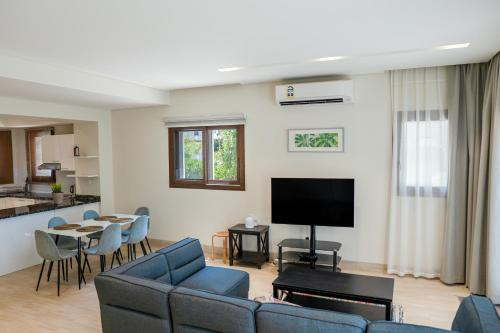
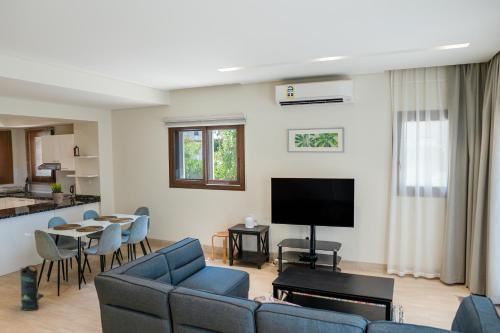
+ pouch [19,264,45,312]
